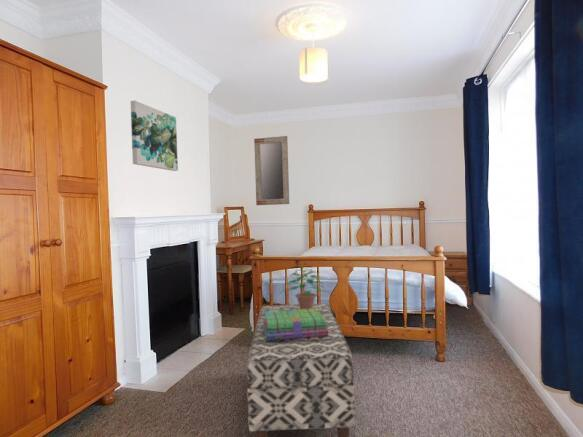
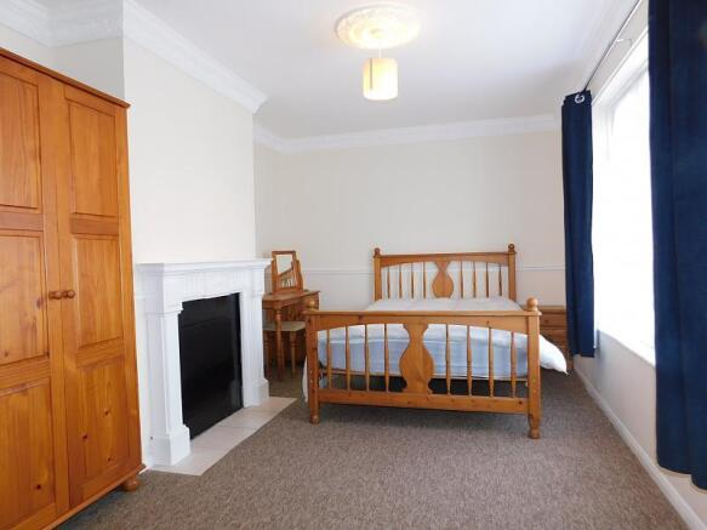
- potted plant [279,262,333,310]
- wall art [130,100,179,172]
- bench [246,303,357,437]
- home mirror [253,135,290,206]
- stack of books [262,309,329,341]
